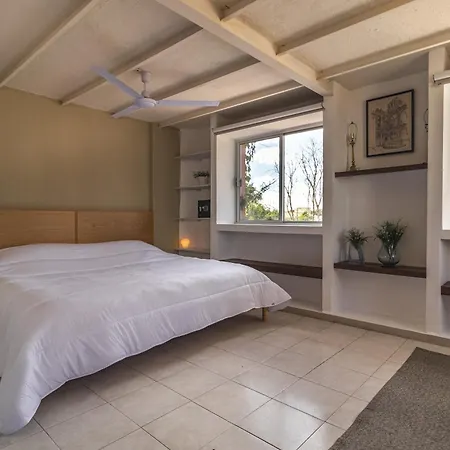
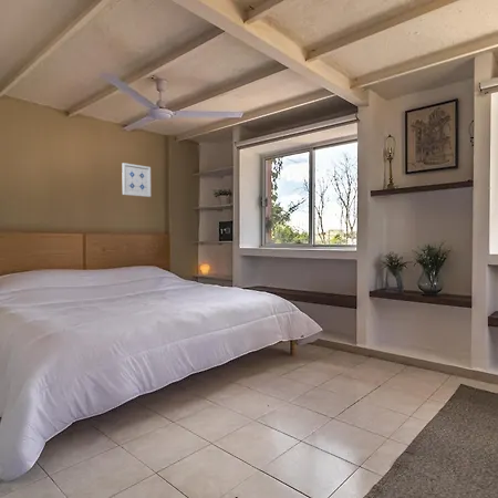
+ wall art [121,162,152,198]
